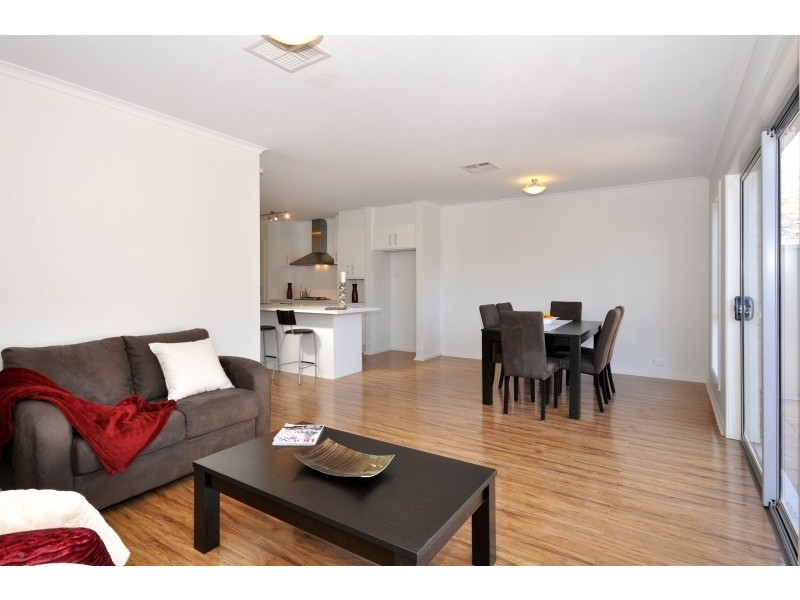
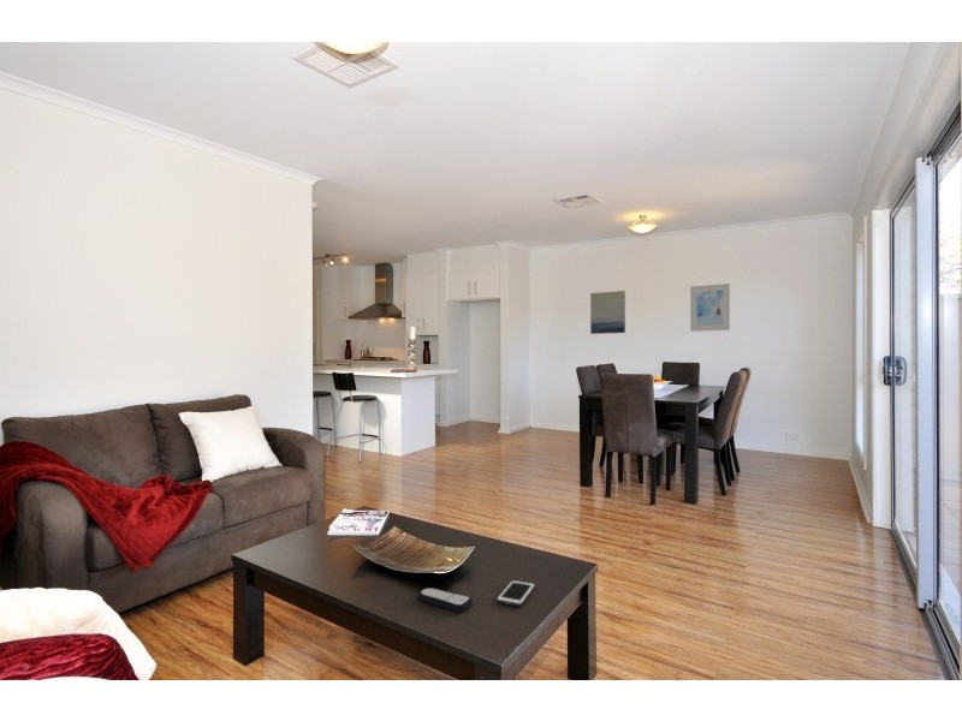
+ remote control [417,586,474,613]
+ cell phone [495,579,536,607]
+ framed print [689,282,731,333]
+ wall art [589,290,627,335]
